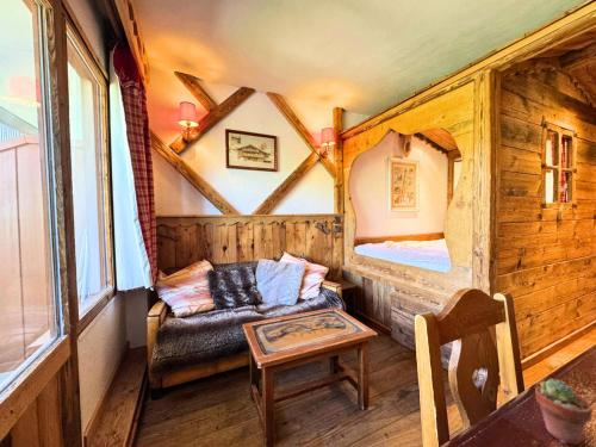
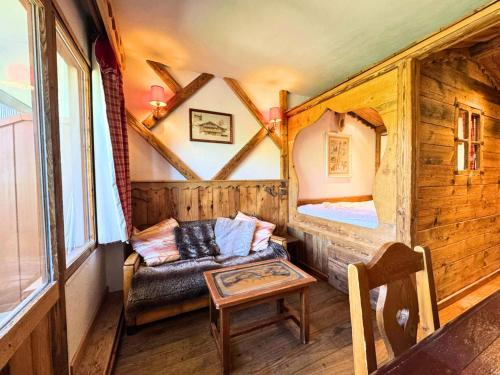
- potted succulent [534,378,594,446]
